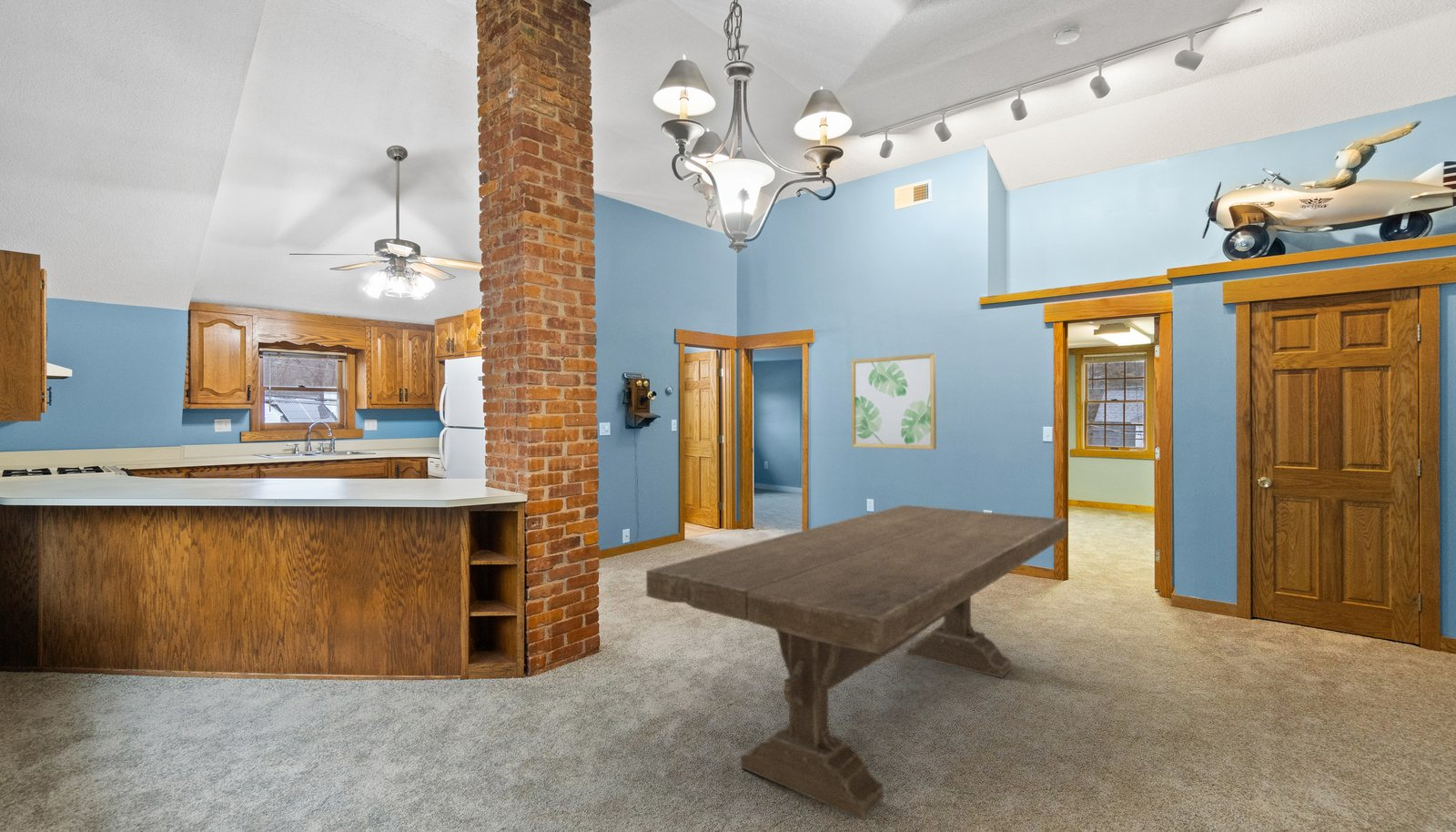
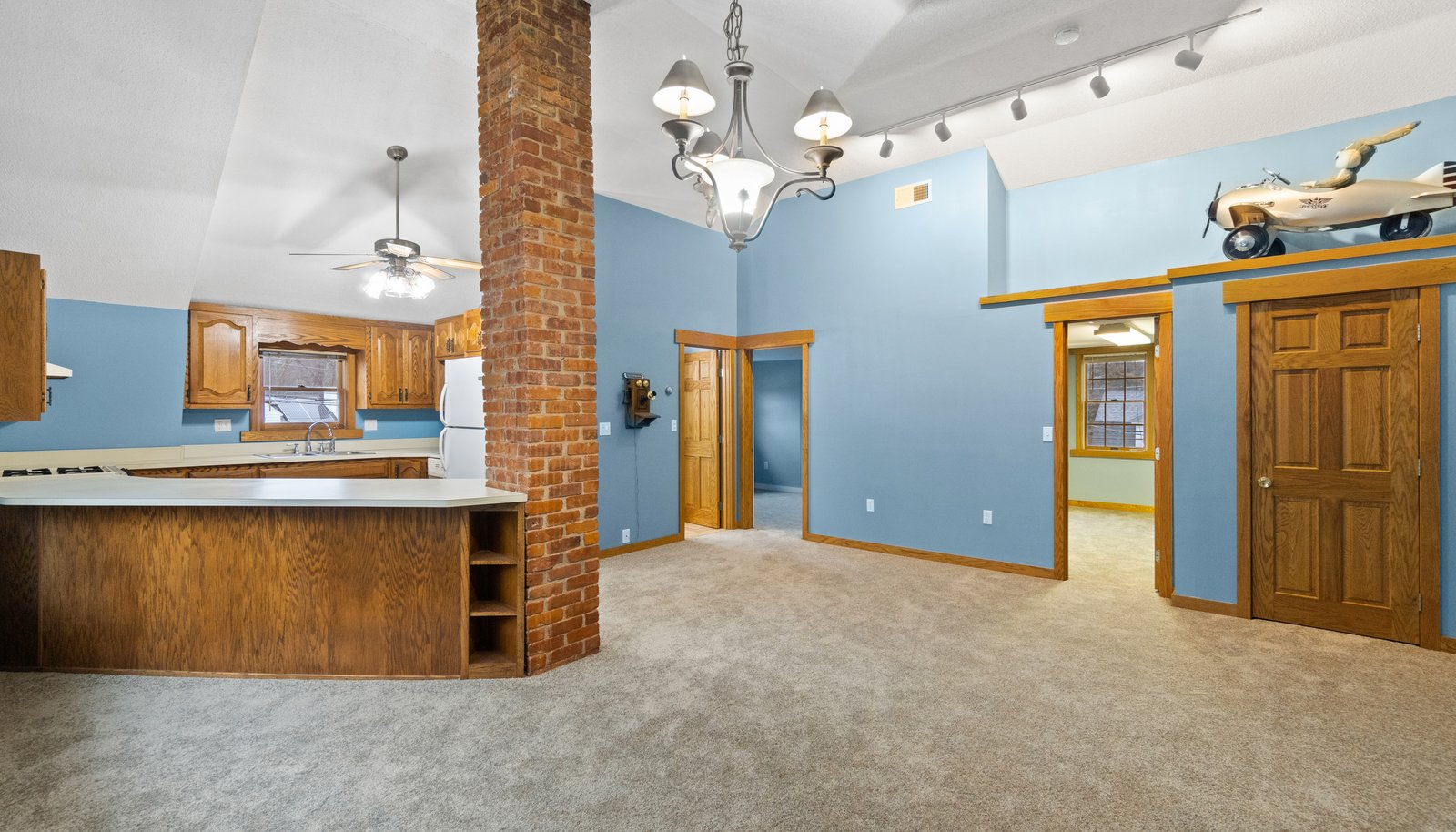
- dining table [645,504,1067,820]
- wall art [851,352,937,451]
